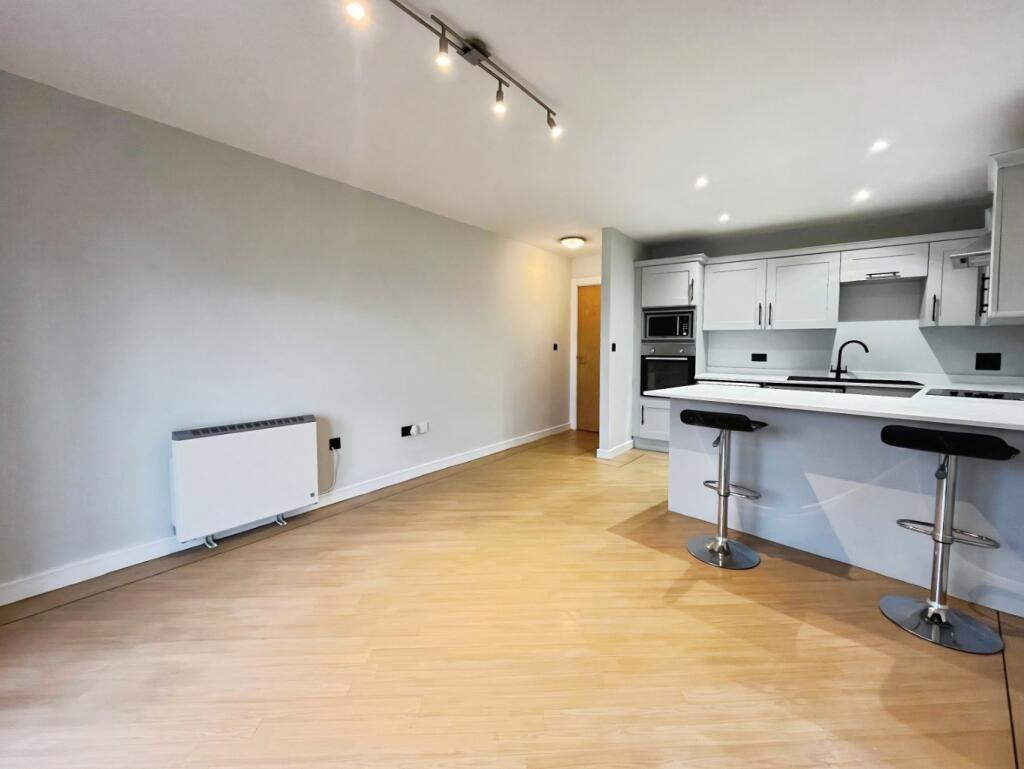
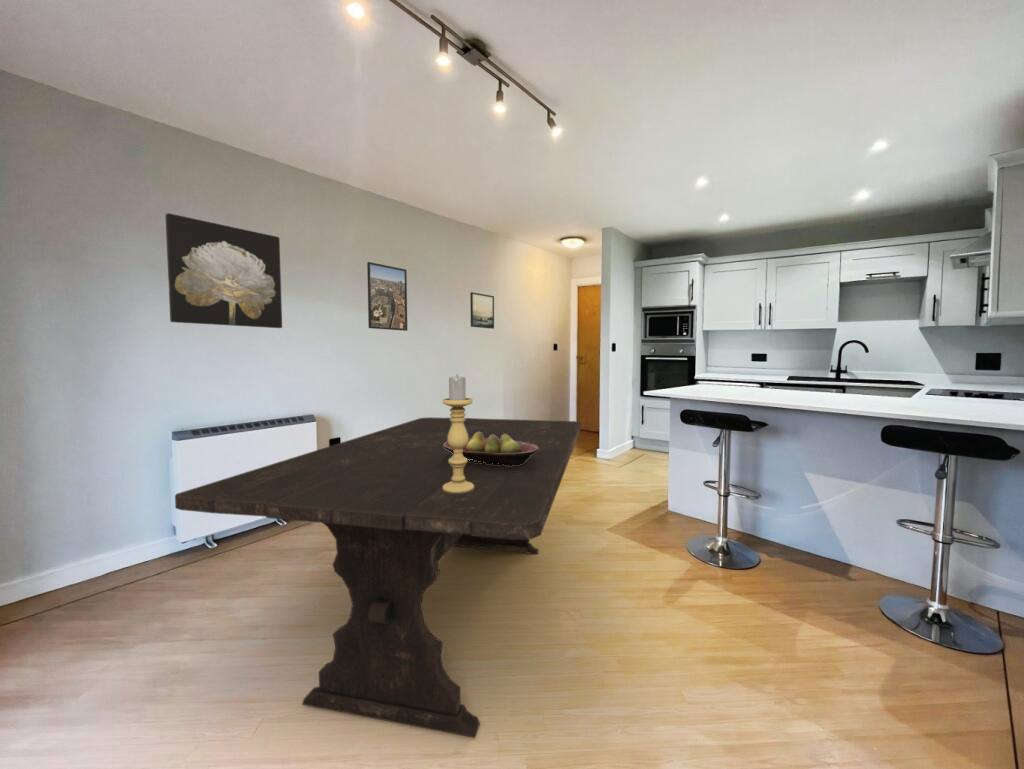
+ candle holder [442,373,474,493]
+ dining table [174,416,582,739]
+ wall art [164,212,283,329]
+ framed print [469,291,495,330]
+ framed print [366,261,408,332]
+ fruit bowl [444,432,539,466]
